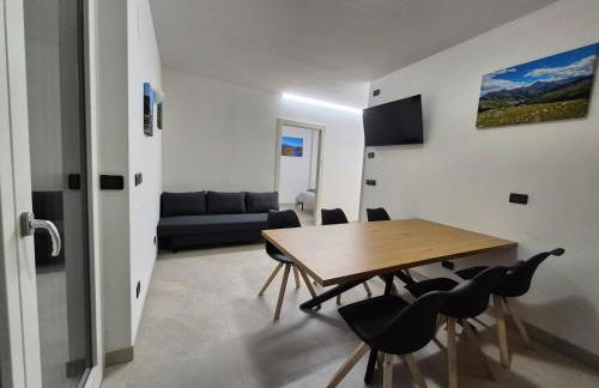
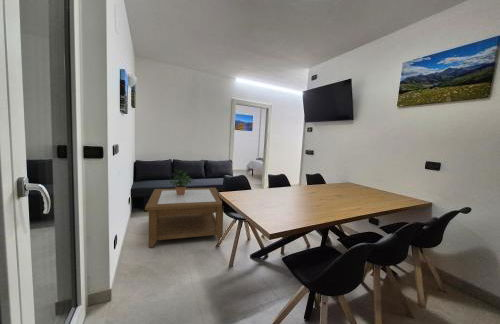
+ coffee table [144,187,224,248]
+ potted plant [167,168,195,195]
